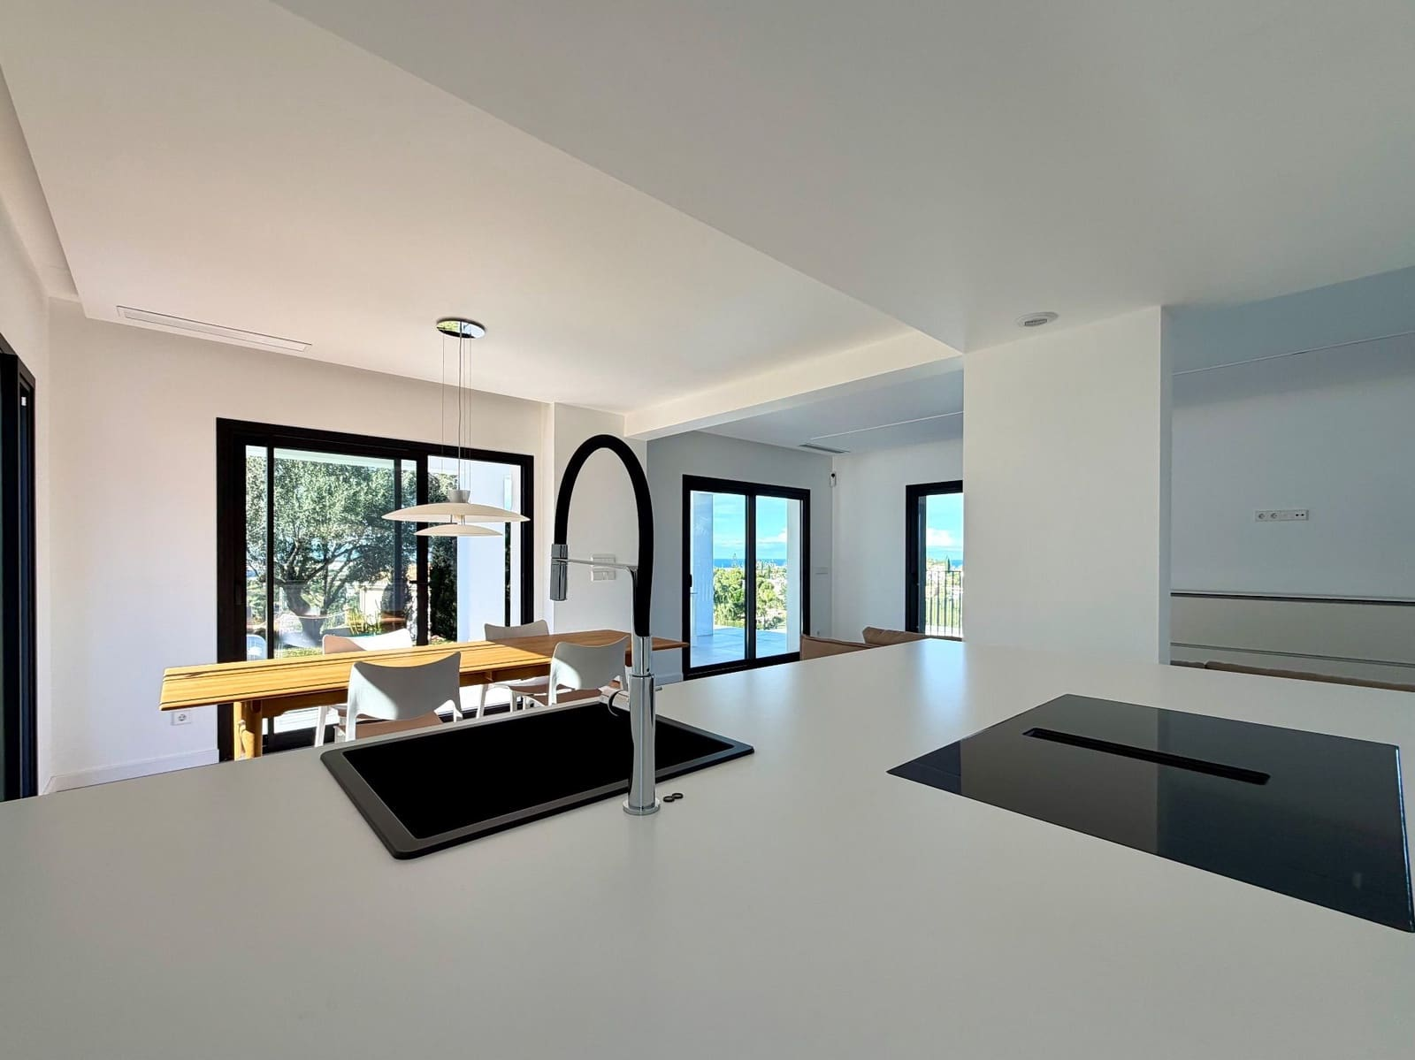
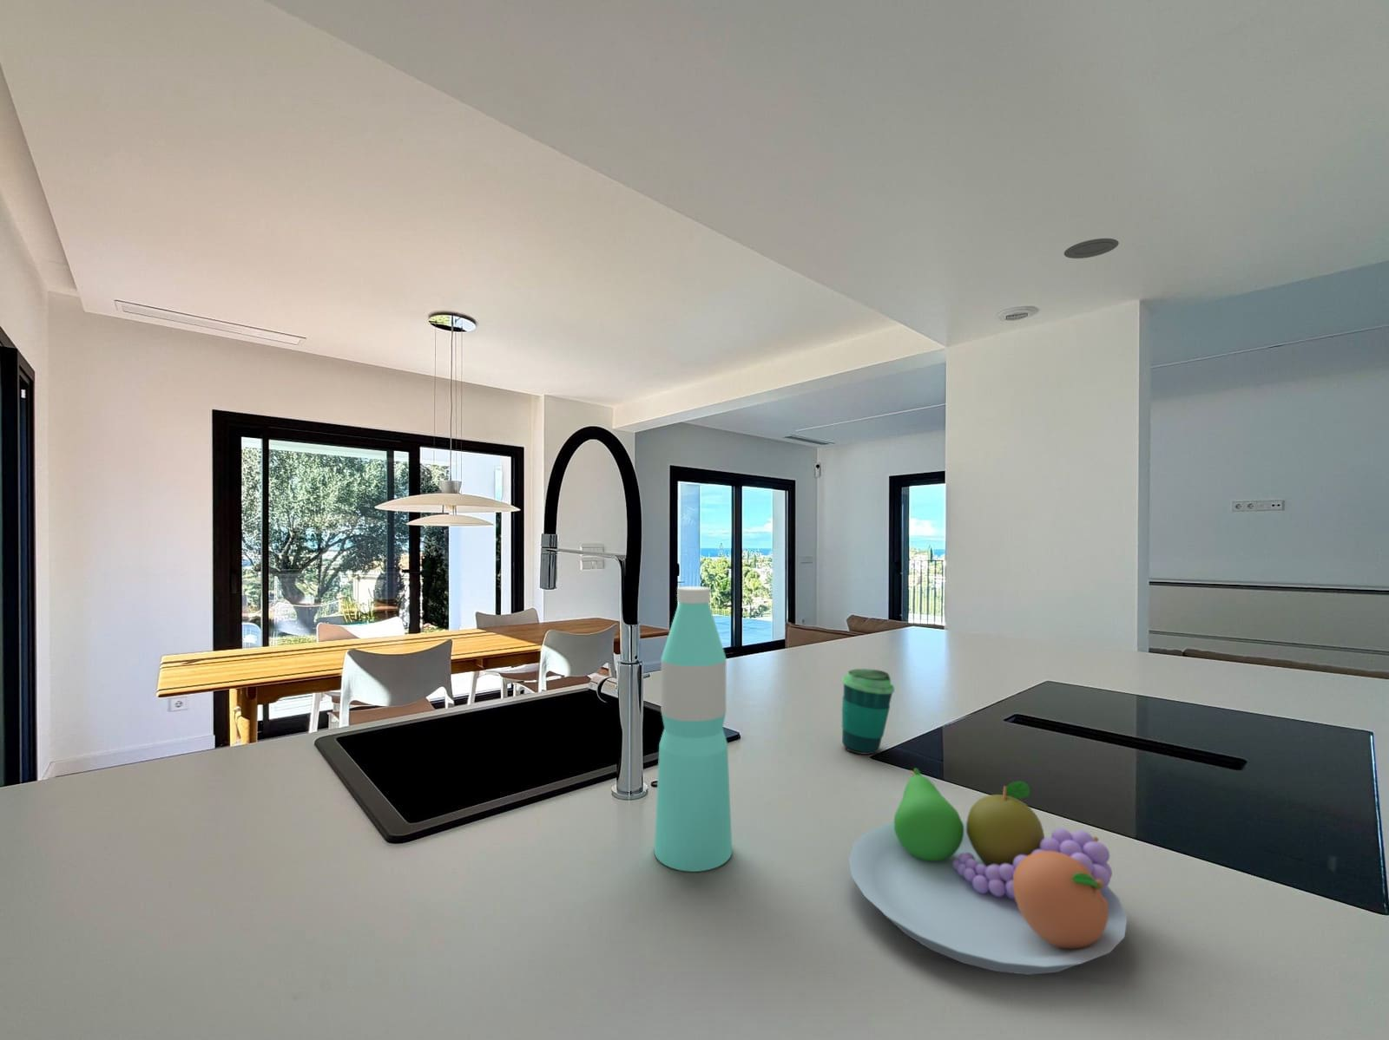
+ water bottle [654,586,732,873]
+ recessed light [1063,238,1120,259]
+ fruit bowl [847,767,1128,976]
+ cup [841,667,895,756]
